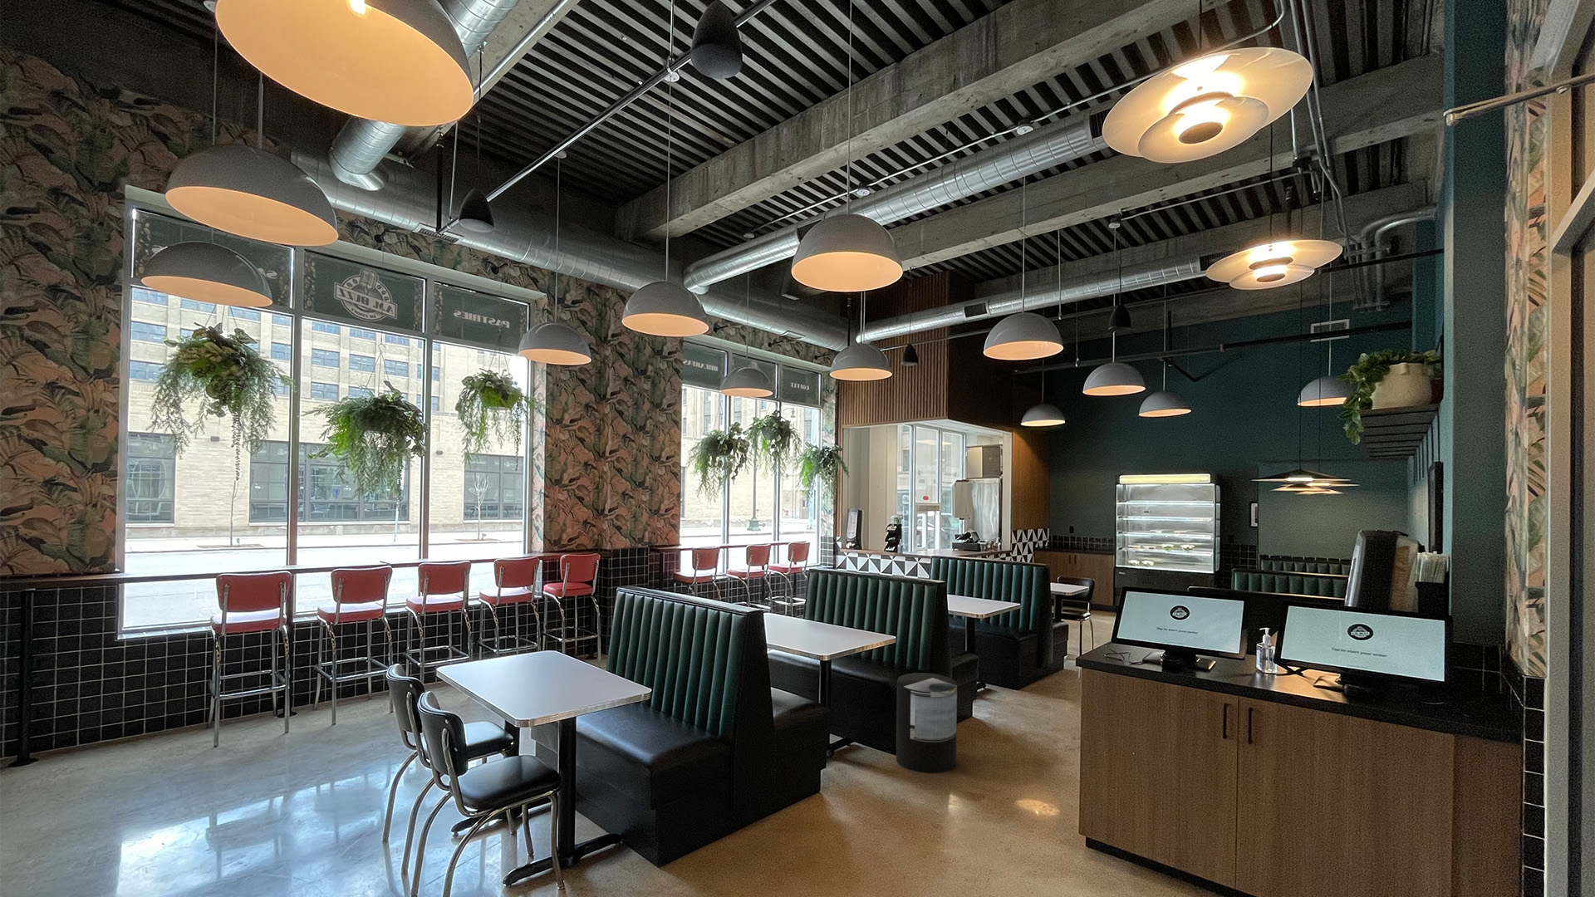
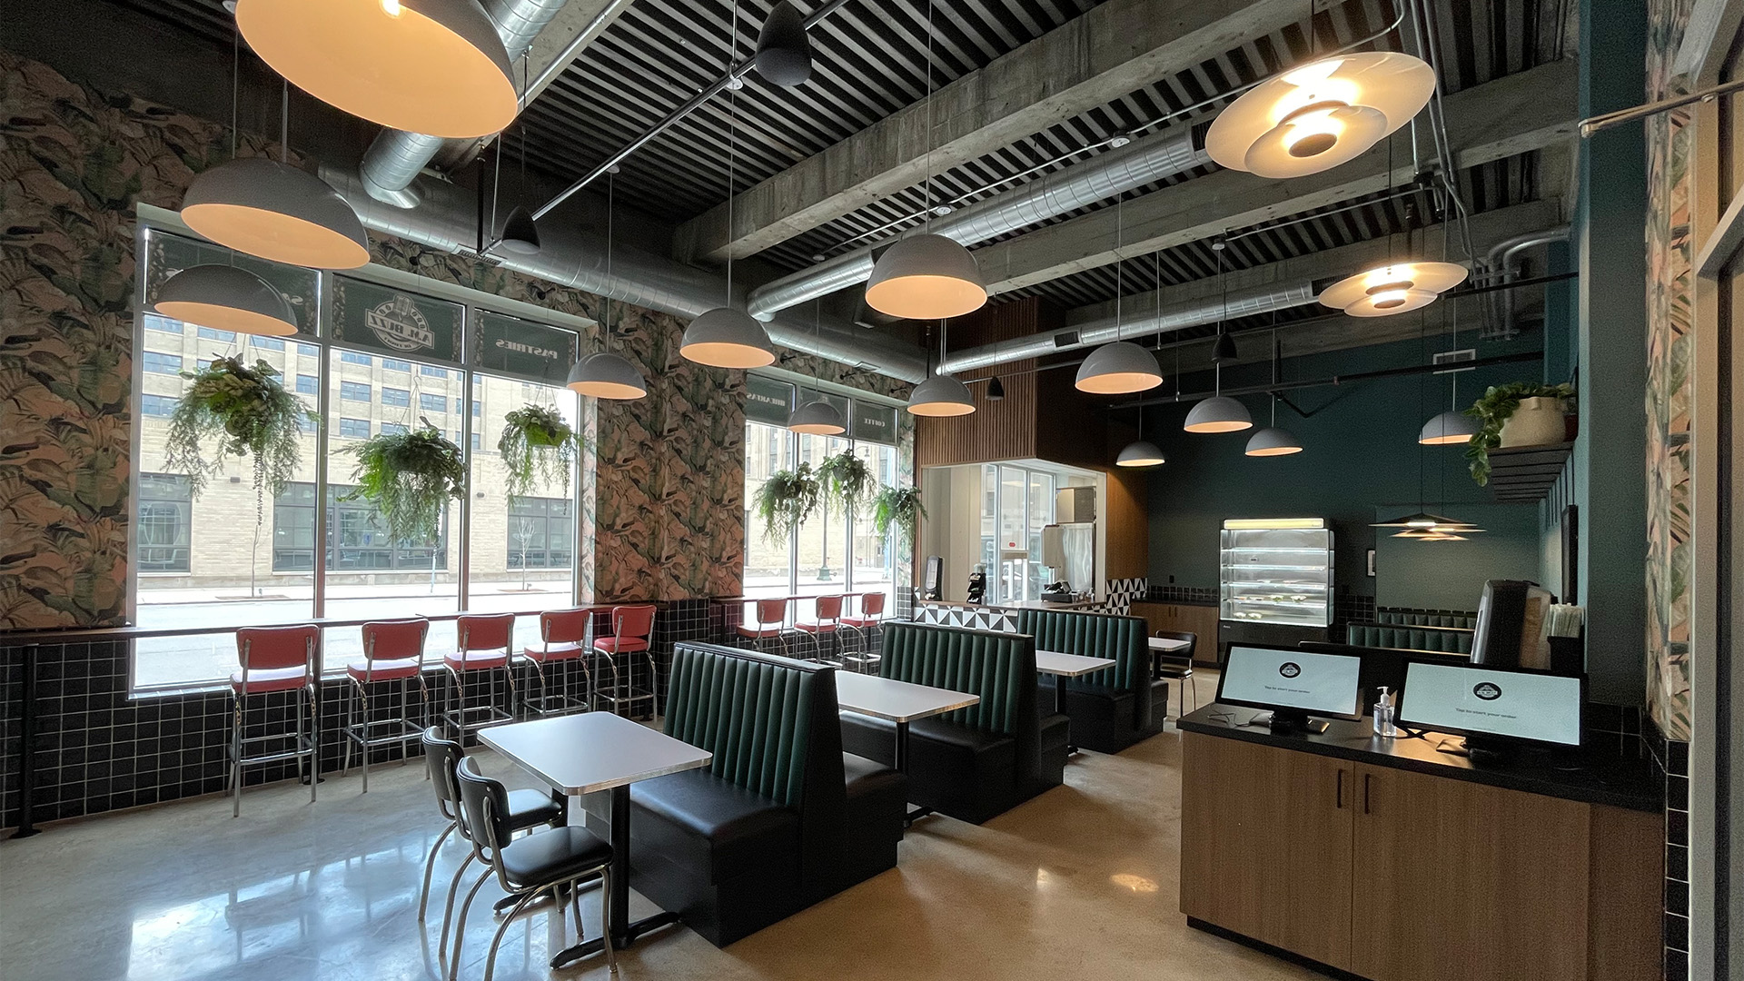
- trash can [895,671,957,774]
